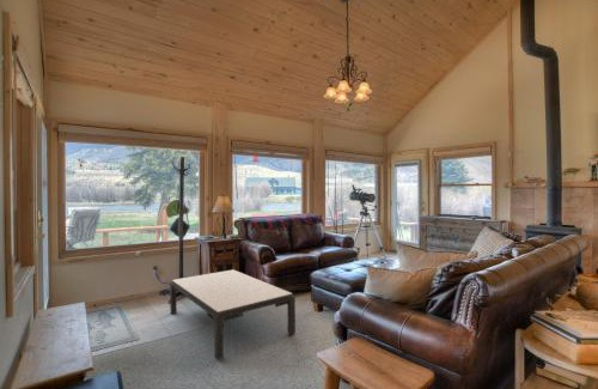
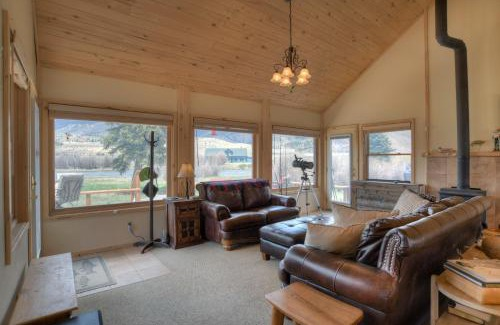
- coffee table [169,268,297,360]
